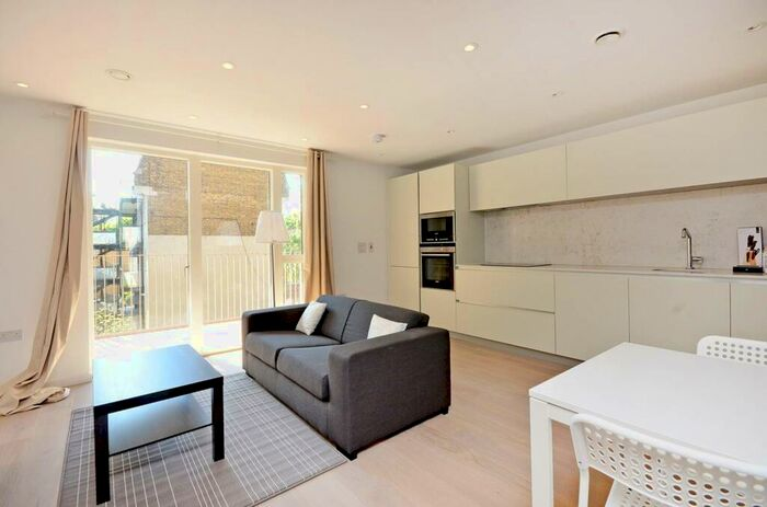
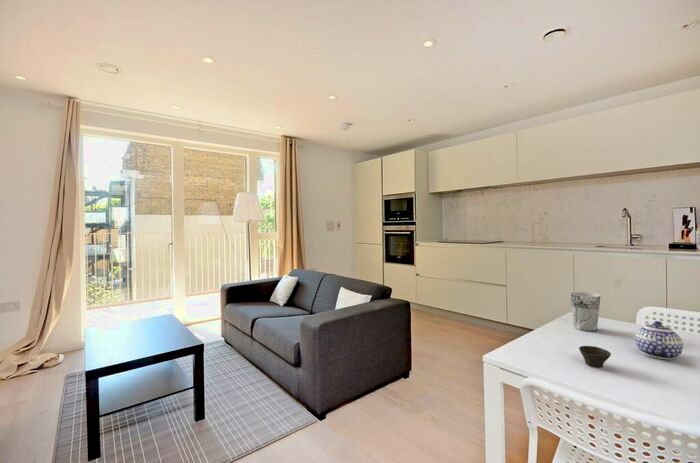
+ teapot [634,320,684,360]
+ cup [578,345,612,368]
+ cup [569,291,601,332]
